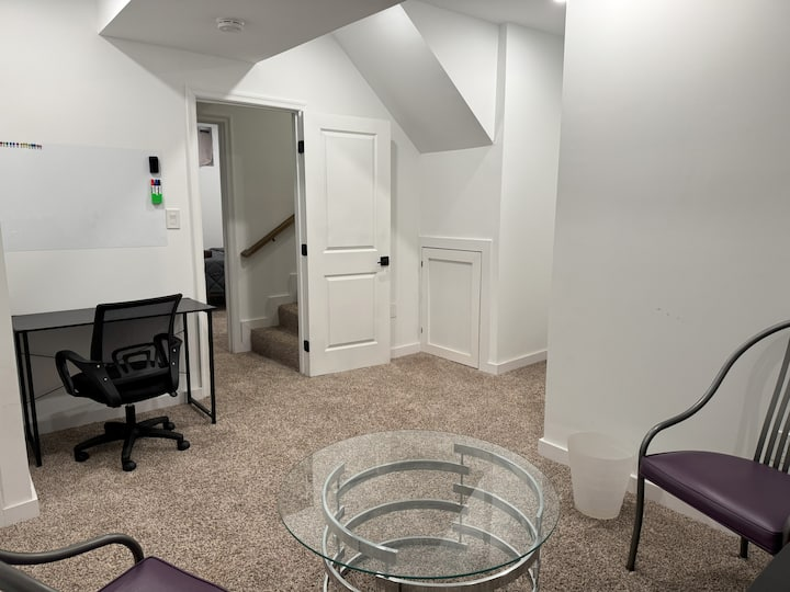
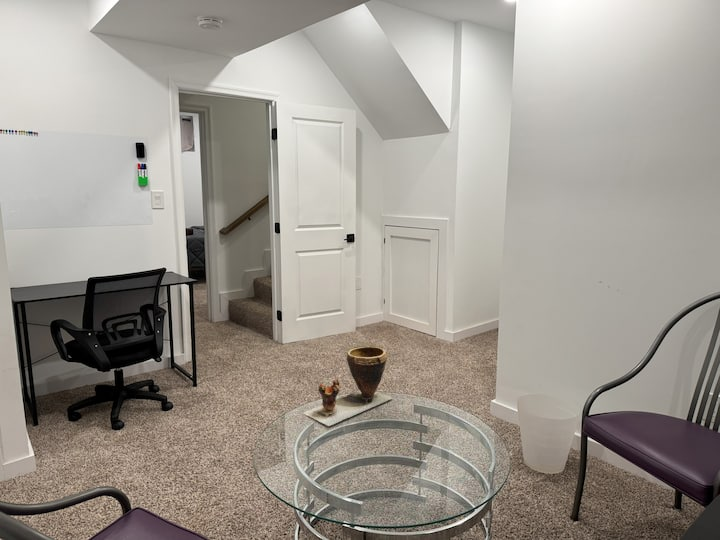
+ clay pot [302,345,394,427]
